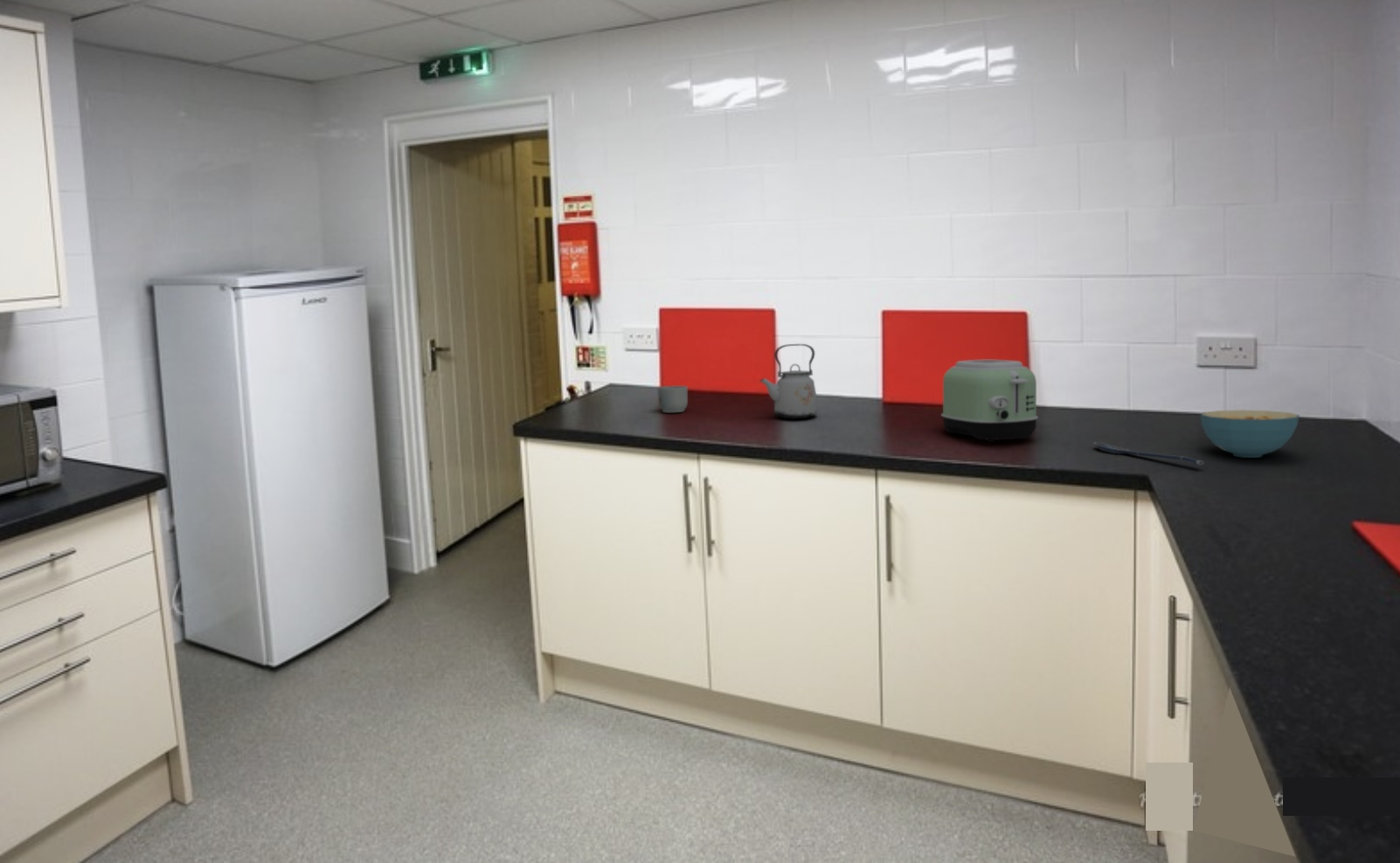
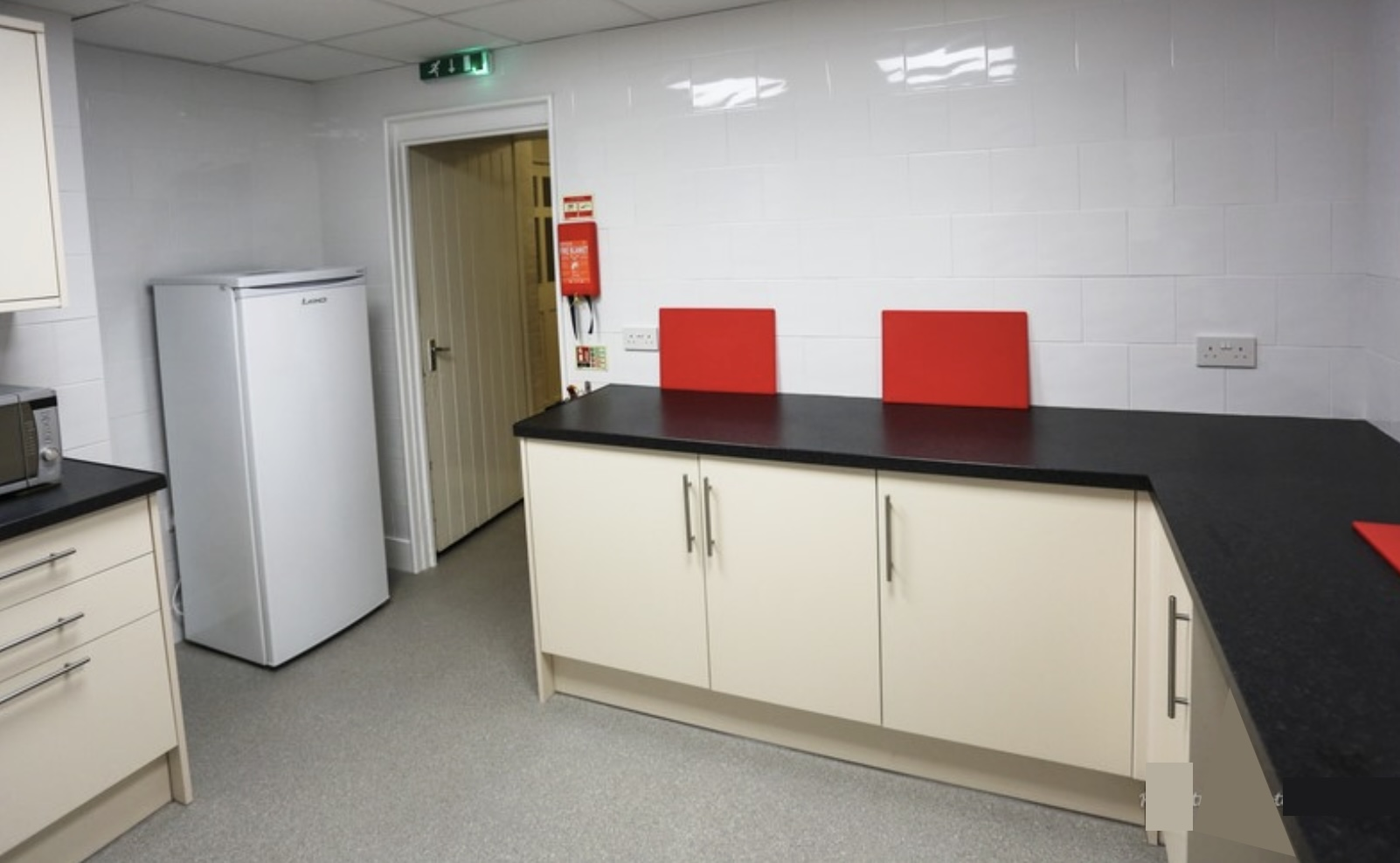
- cereal bowl [1200,409,1300,459]
- kettle [759,343,819,419]
- spoon [1093,442,1204,466]
- mug [657,385,689,413]
- toaster [940,359,1039,443]
